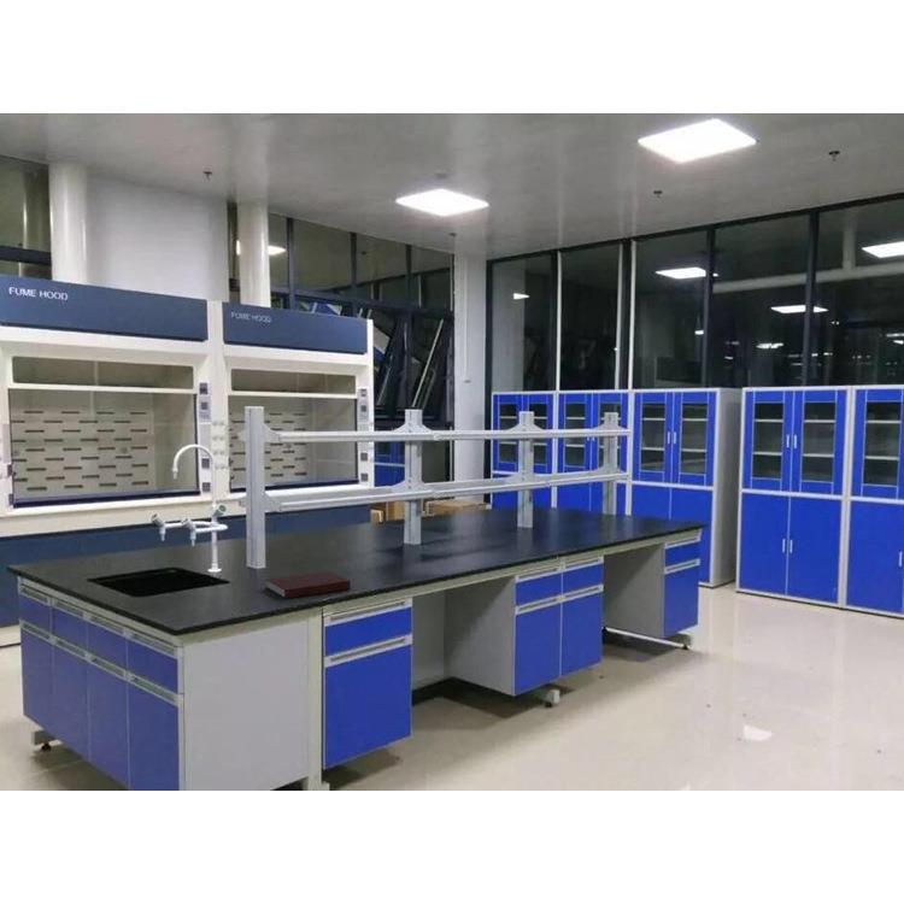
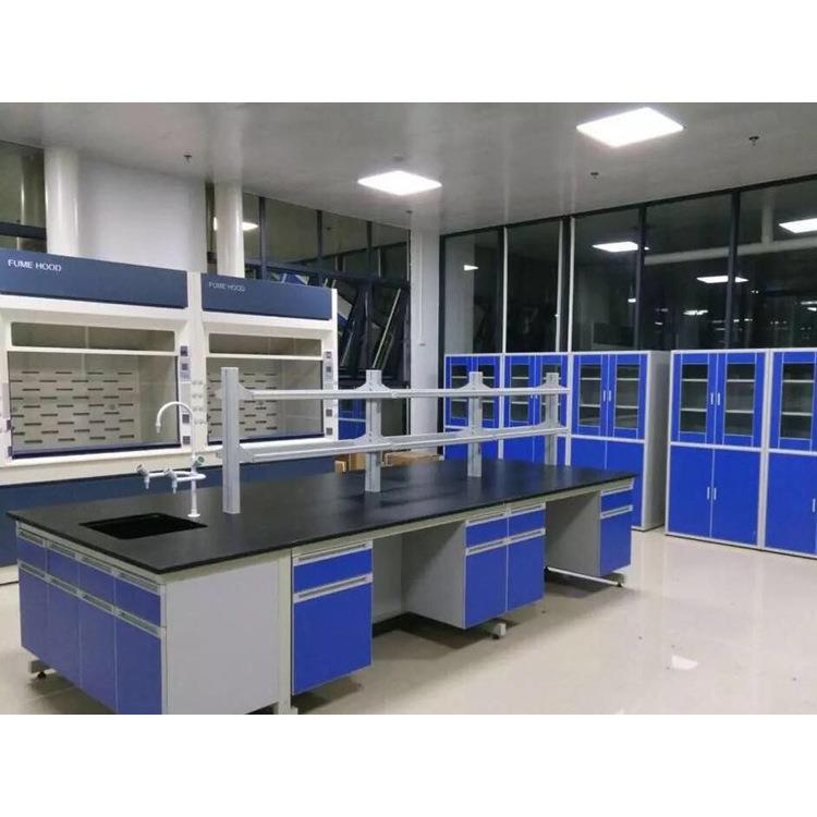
- notebook [265,570,352,600]
